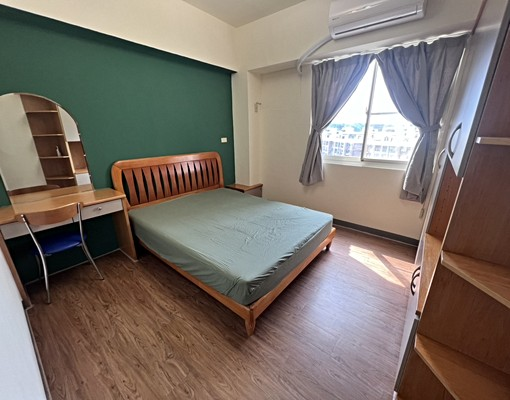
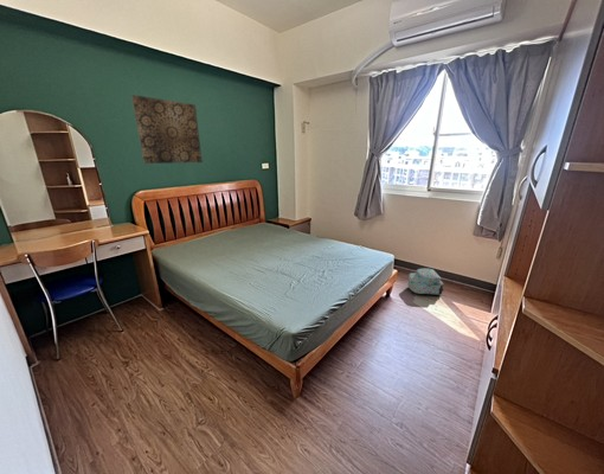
+ backpack [406,267,444,296]
+ wall art [130,94,204,165]
